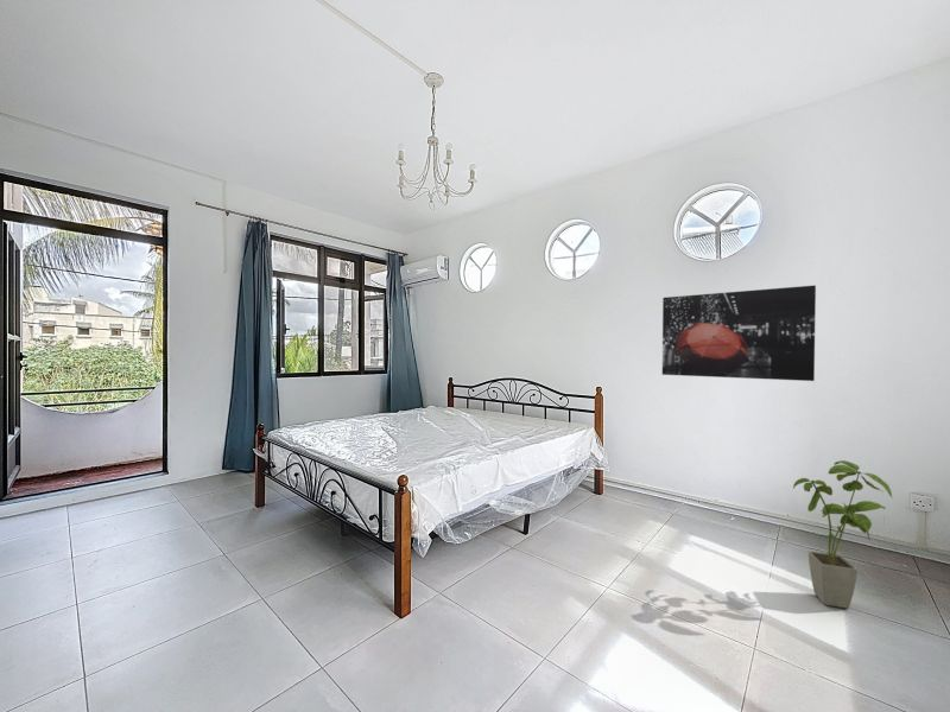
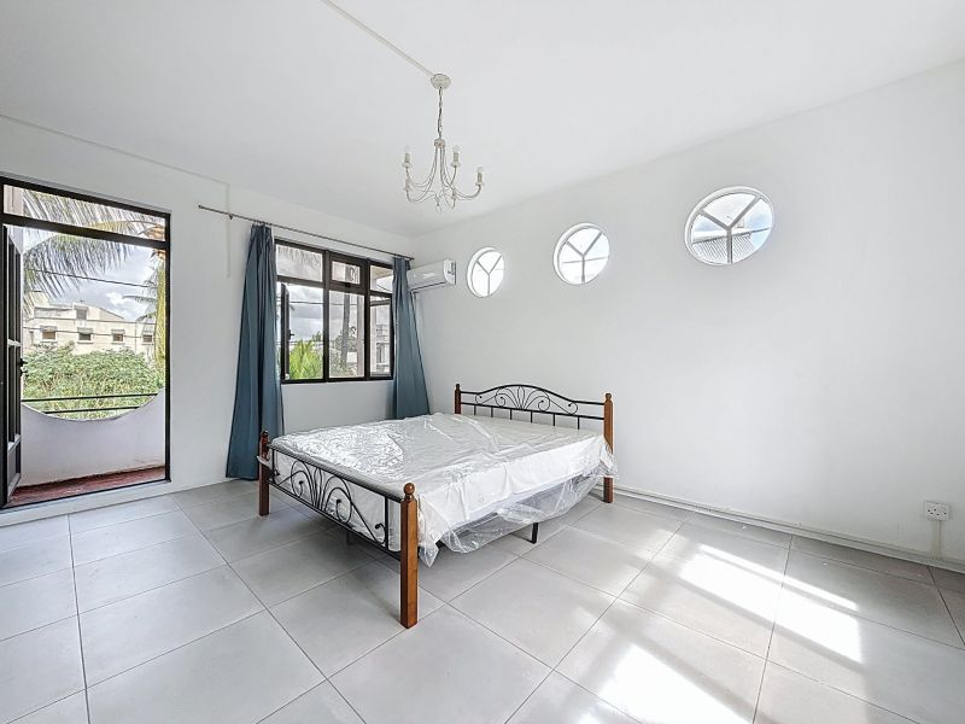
- house plant [792,459,894,610]
- wall art [661,285,817,382]
